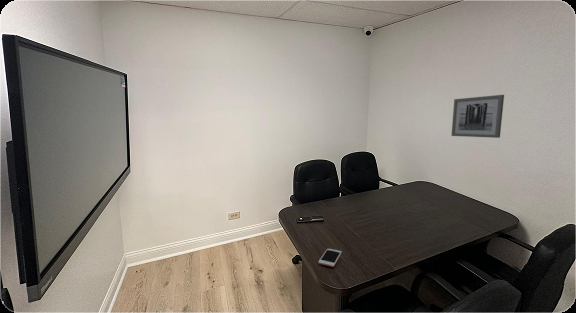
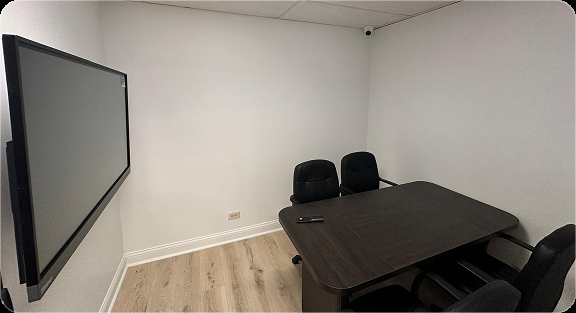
- cell phone [318,248,343,268]
- wall art [451,94,505,139]
